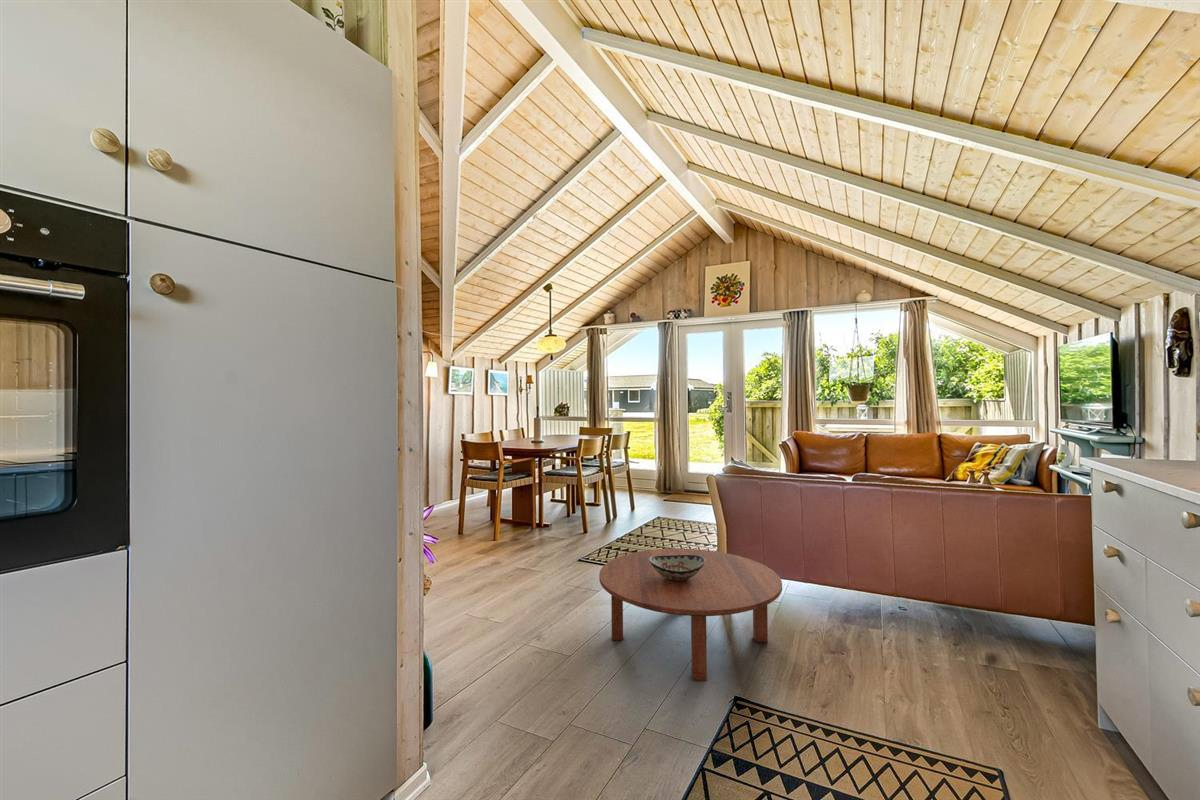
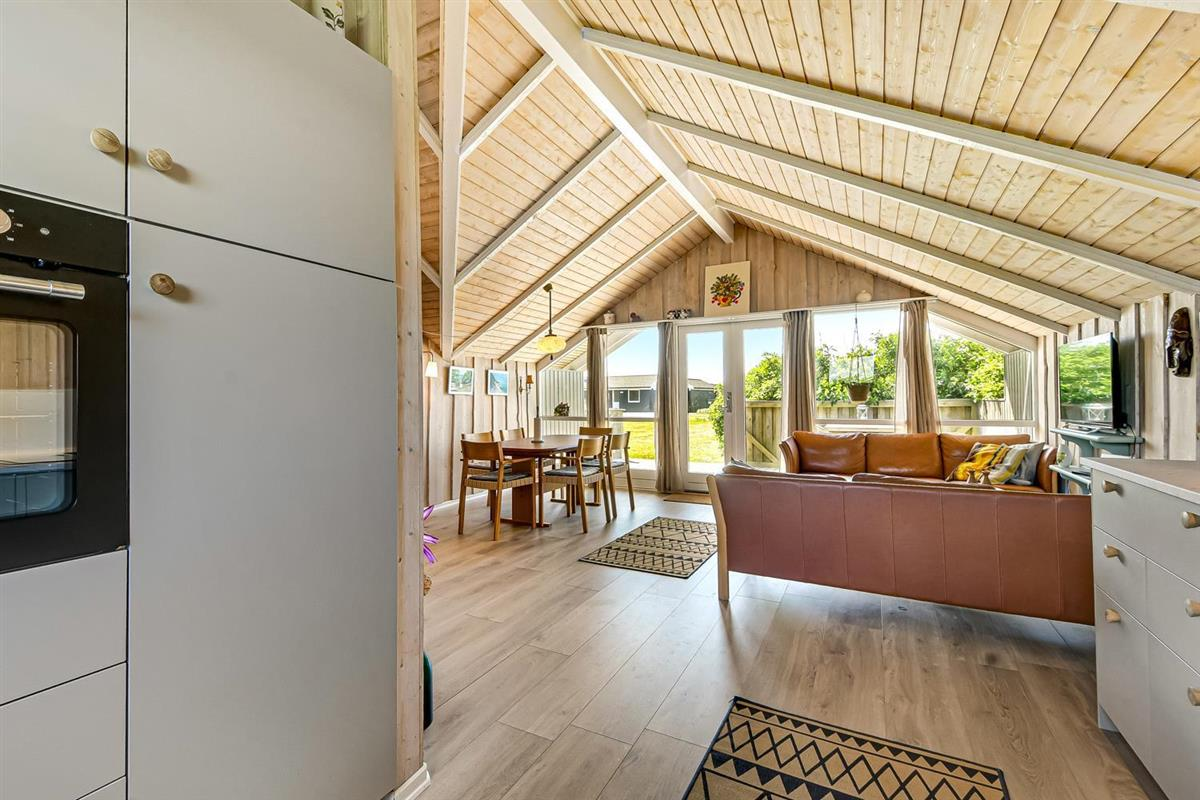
- decorative bowl [649,555,705,581]
- coffee table [598,548,783,682]
